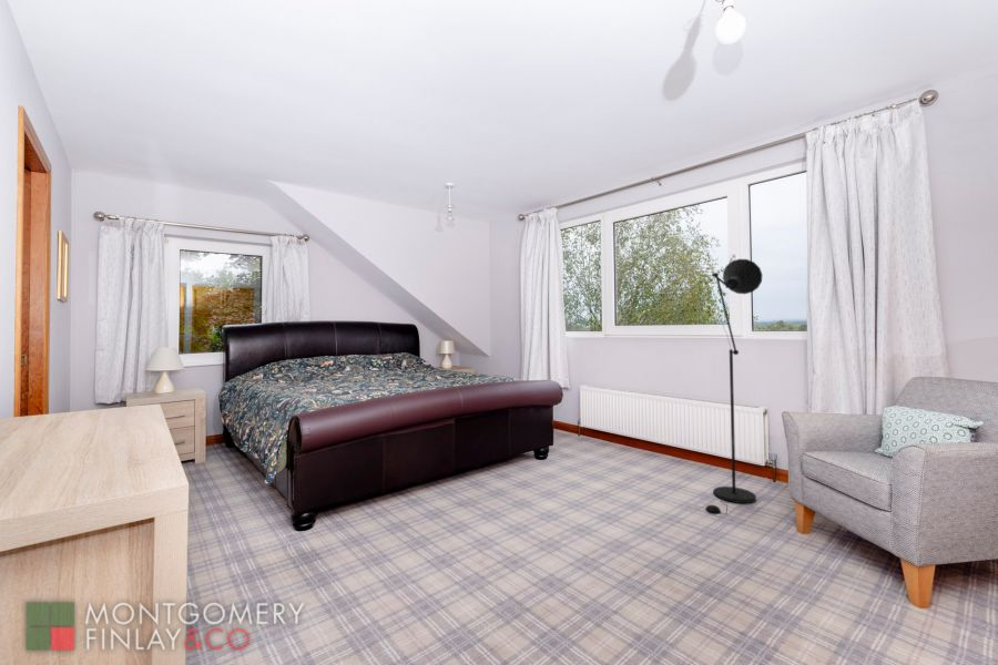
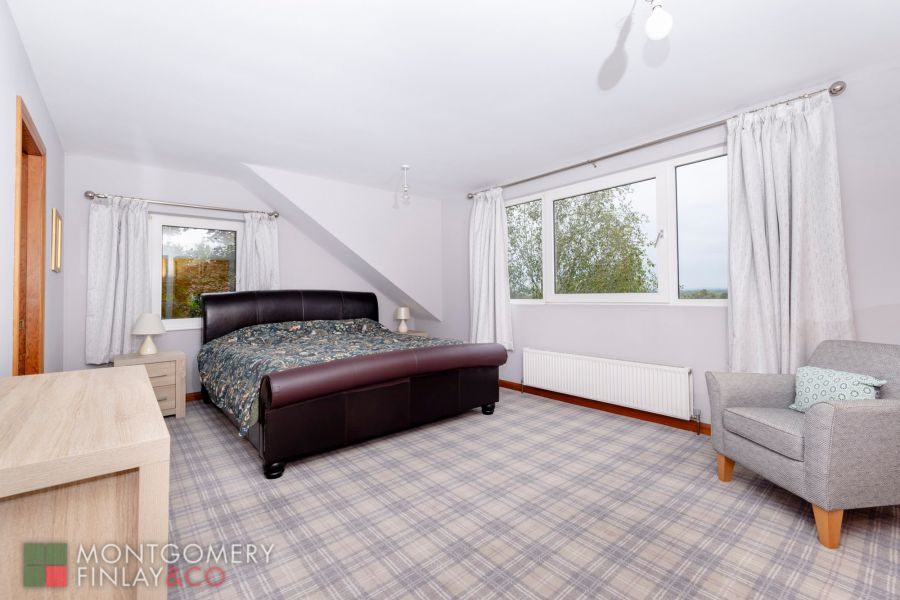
- floor lamp [704,258,763,515]
